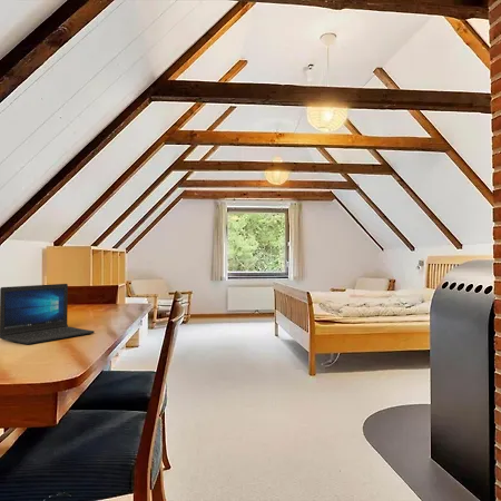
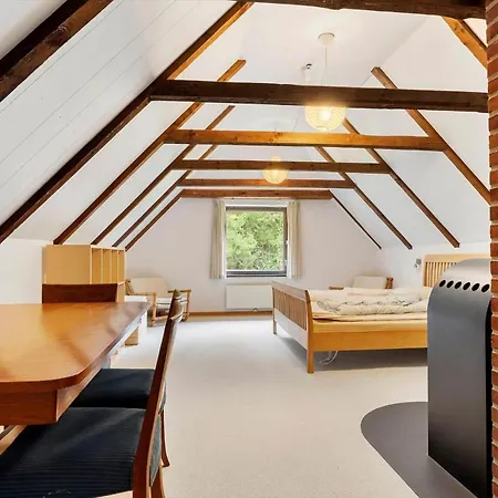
- laptop [0,283,96,345]
